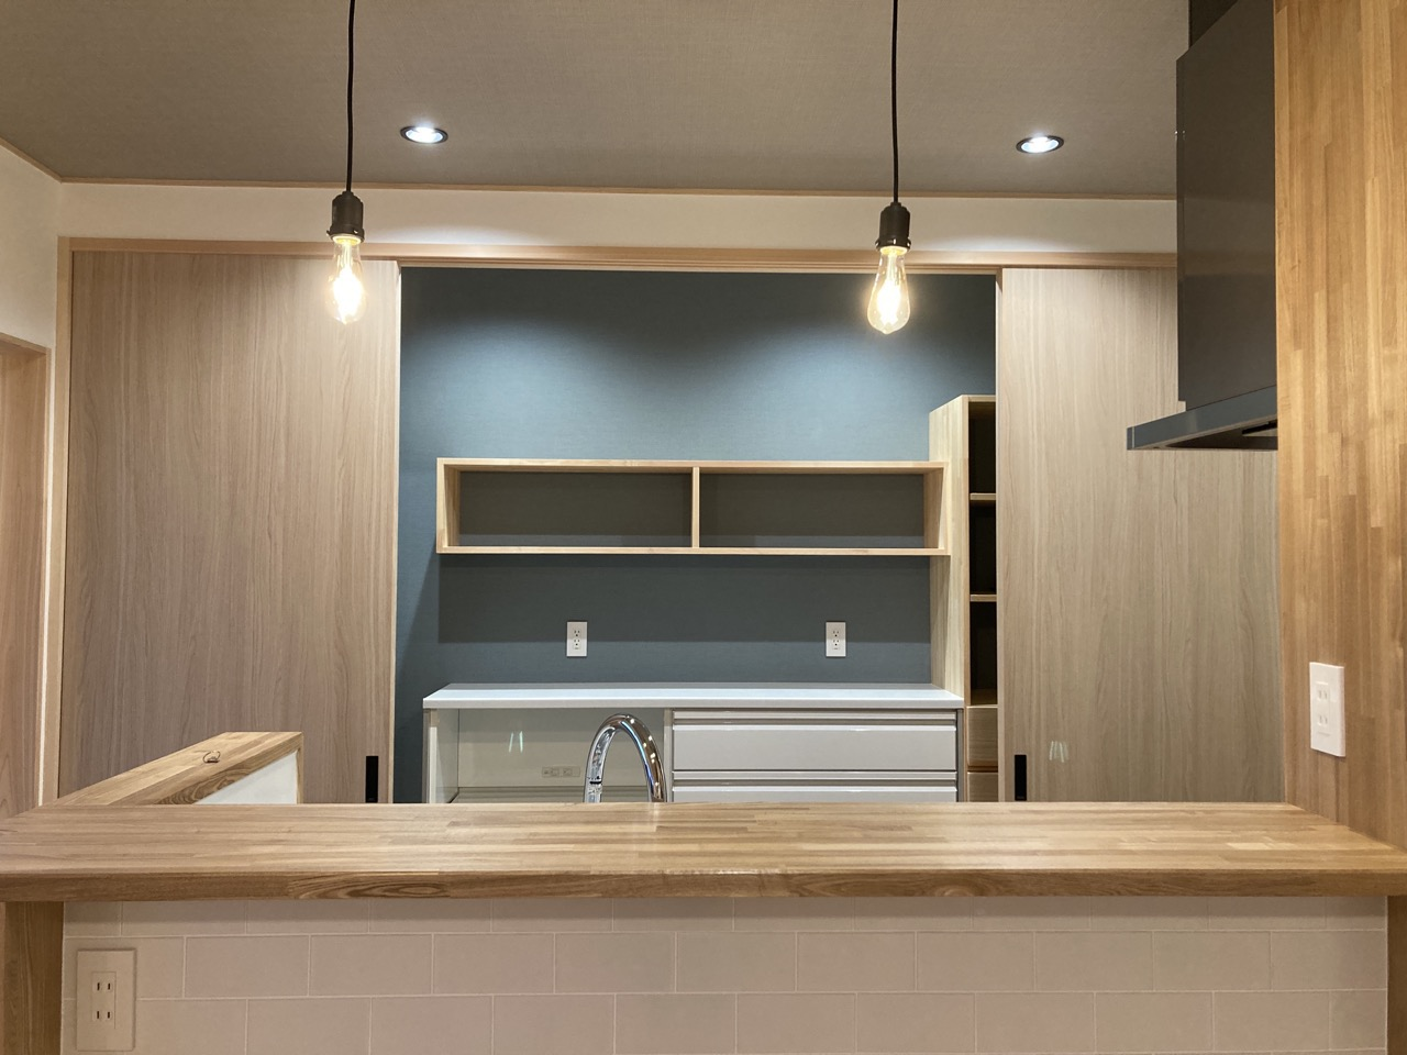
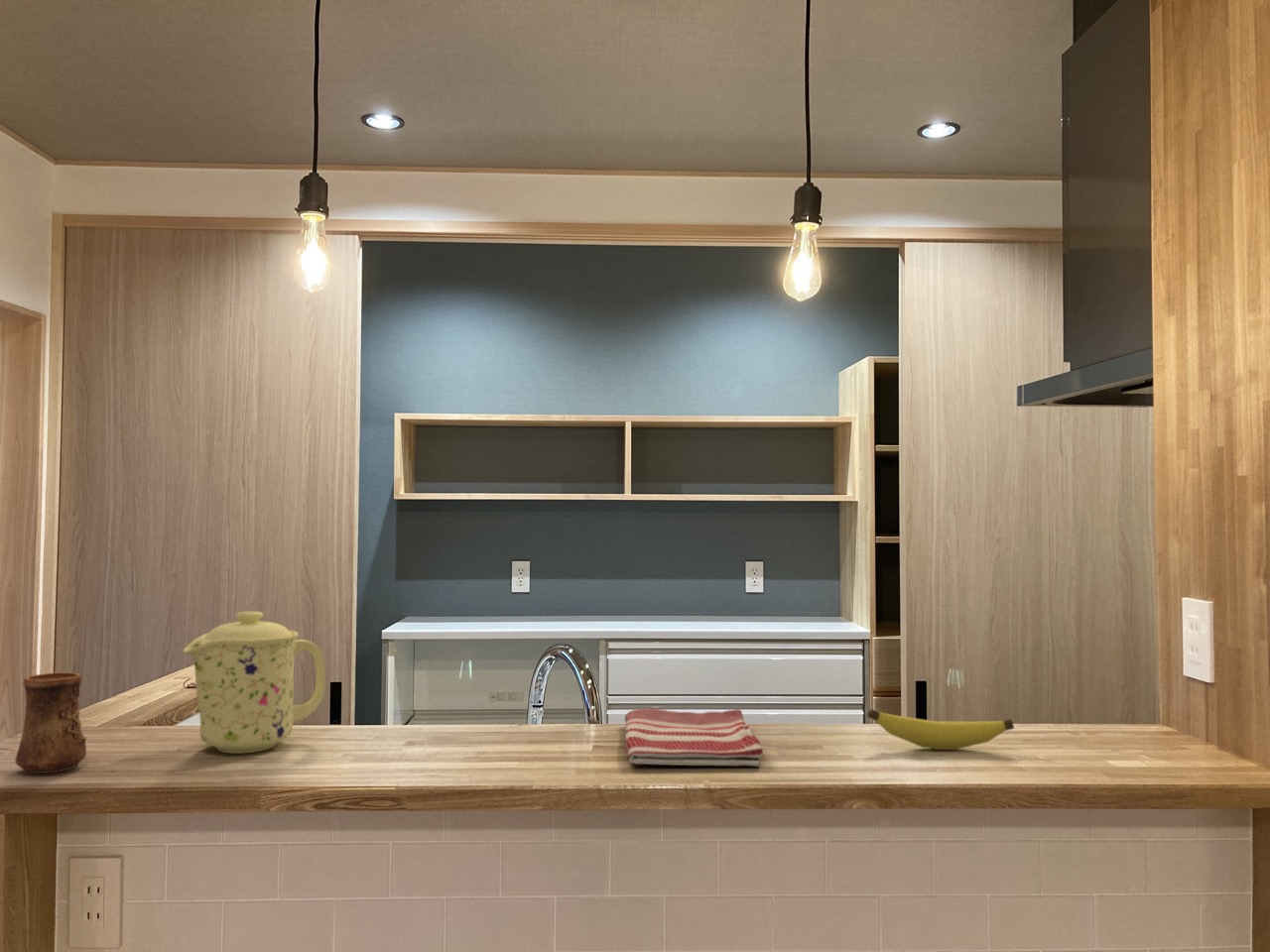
+ mug [182,611,326,755]
+ dish towel [624,707,765,768]
+ banana [866,708,1015,751]
+ cup [14,671,87,774]
